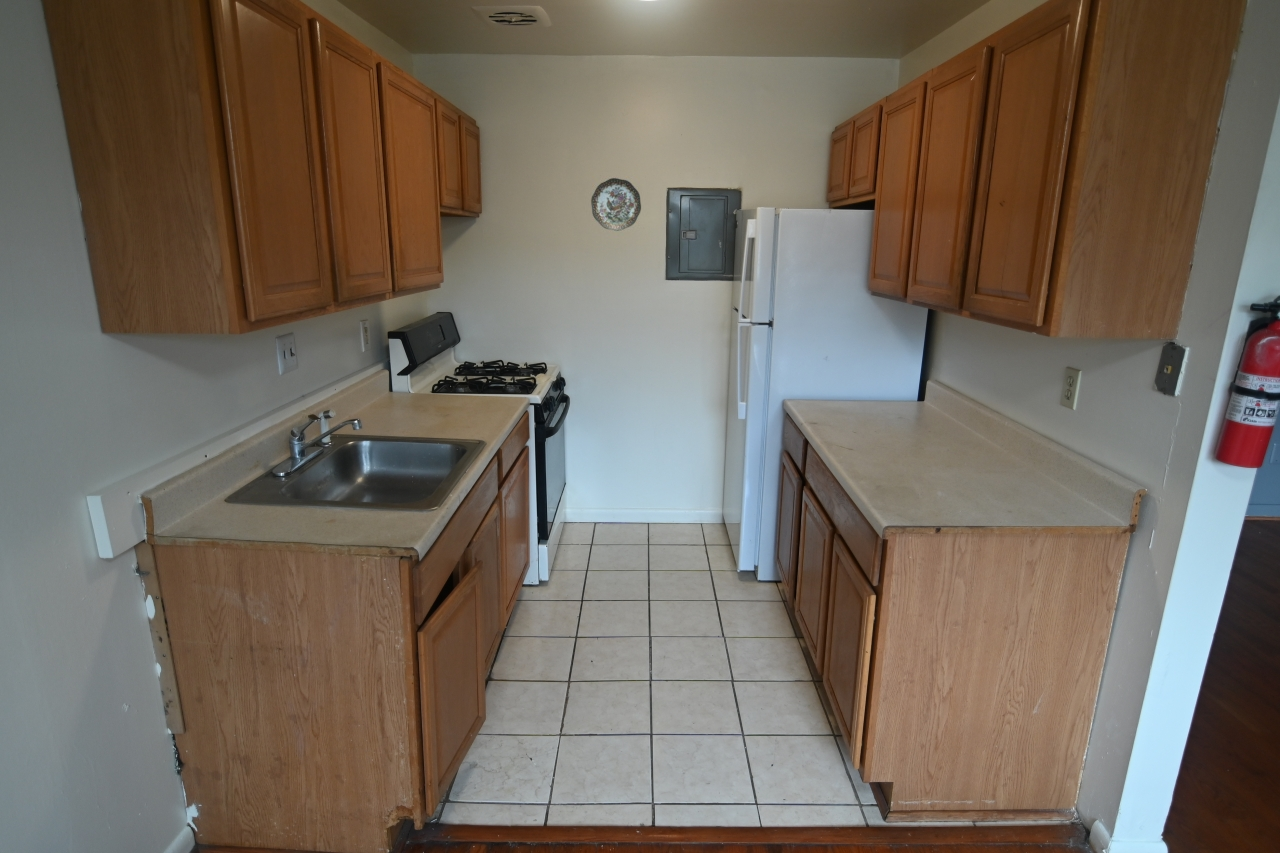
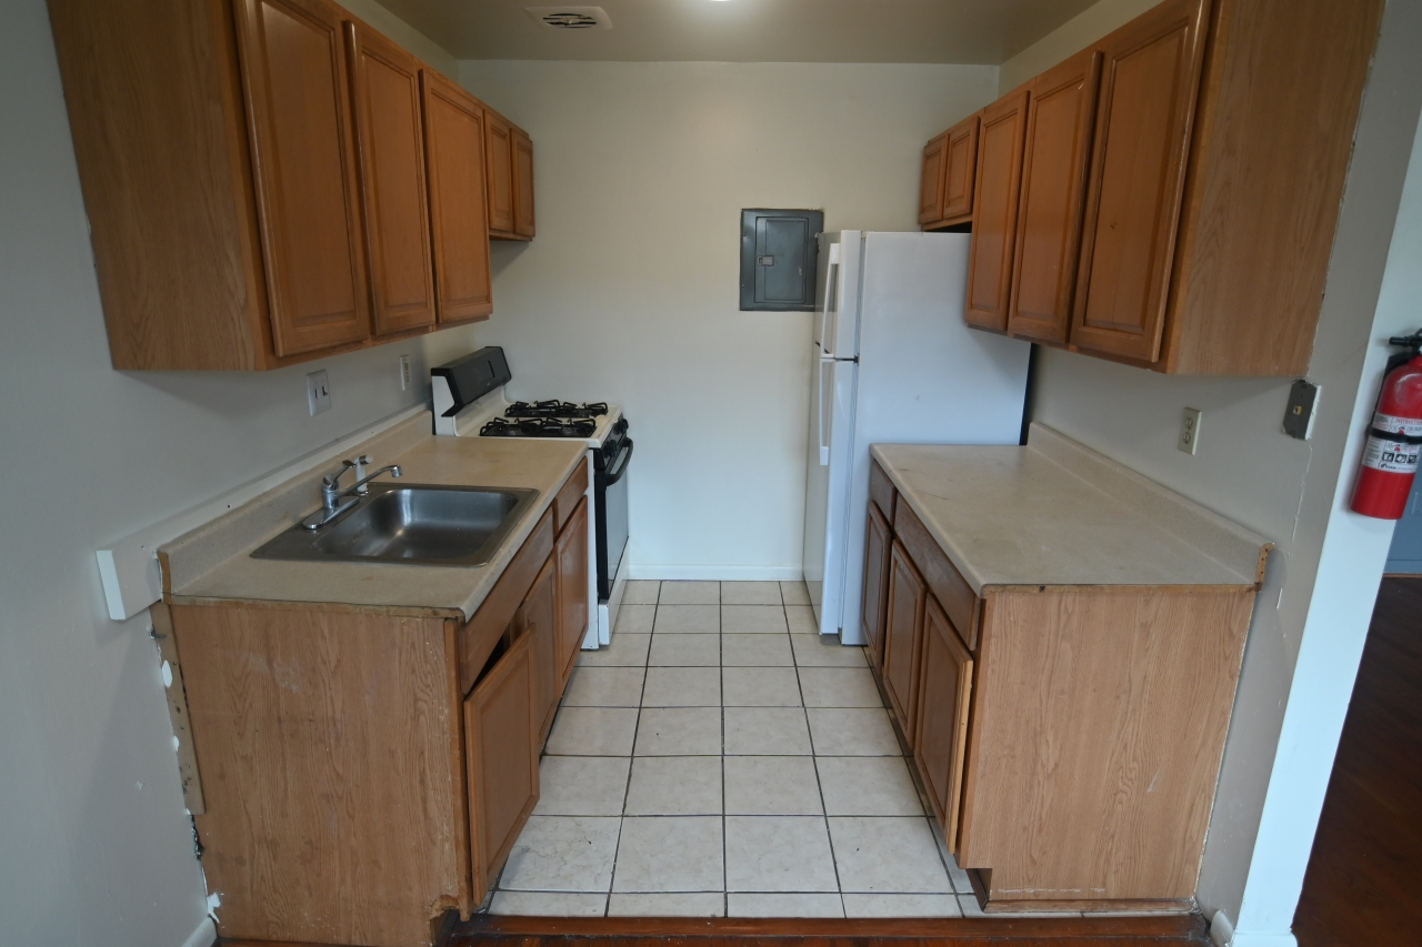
- decorative plate [590,177,642,232]
